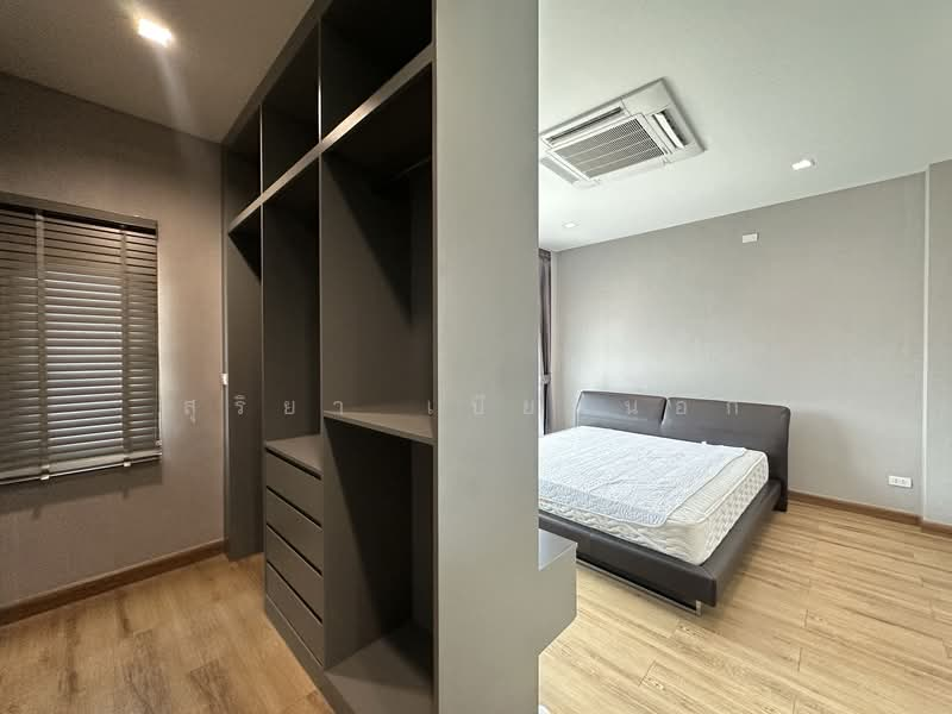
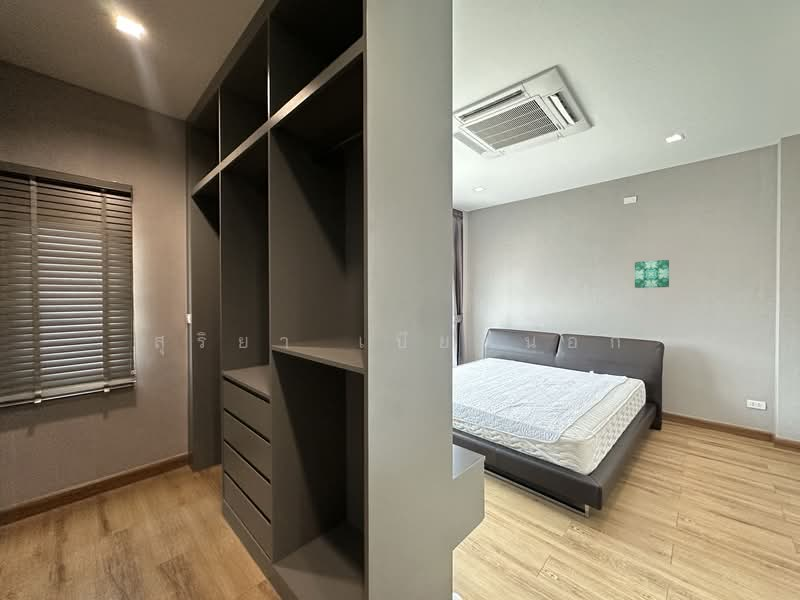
+ wall art [634,259,670,289]
